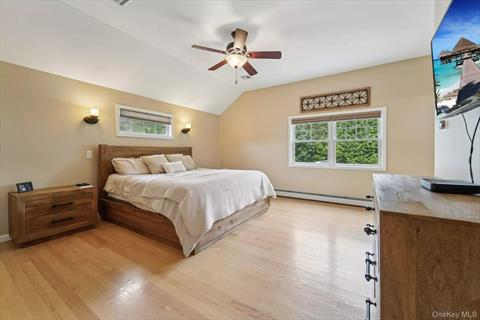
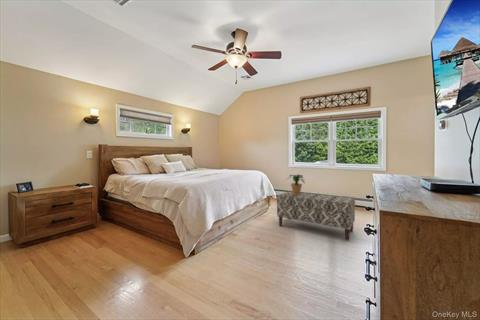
+ bench [276,190,356,241]
+ potted plant [286,173,306,195]
